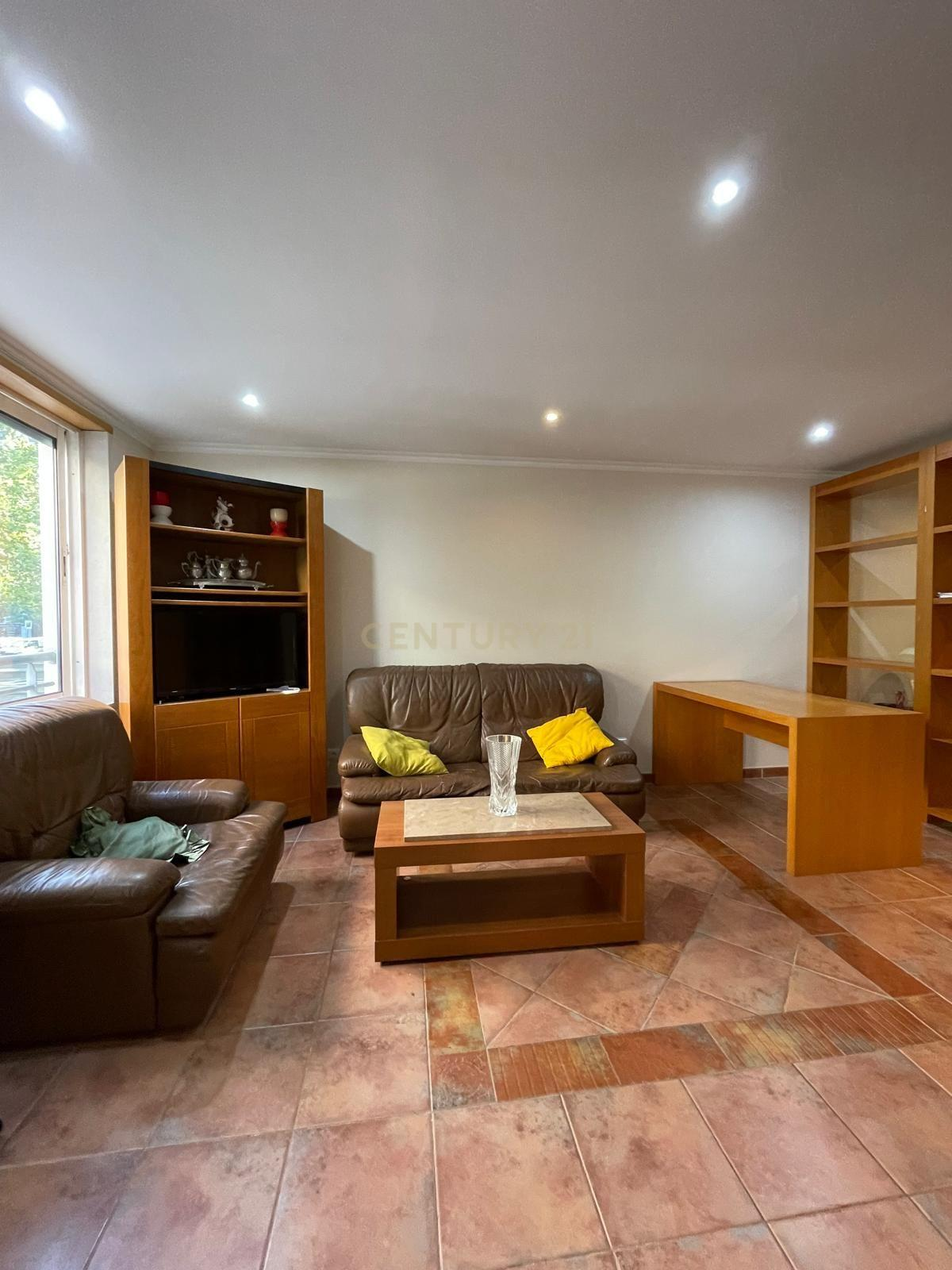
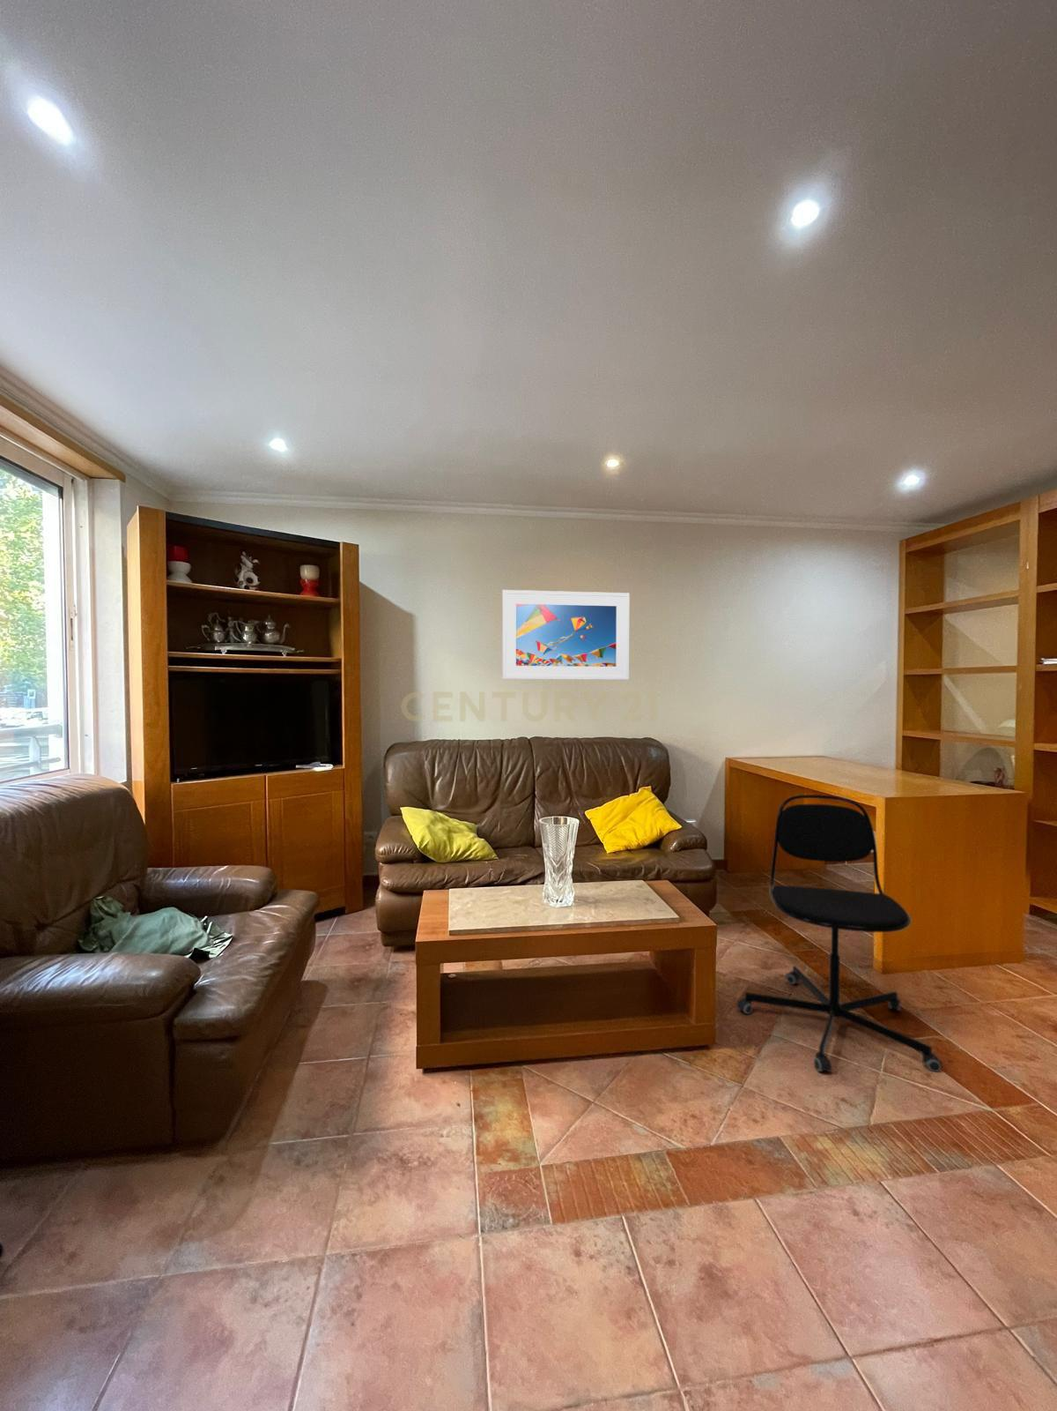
+ office chair [736,793,944,1072]
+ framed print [501,589,630,681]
